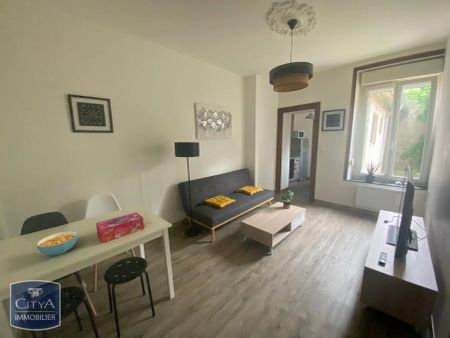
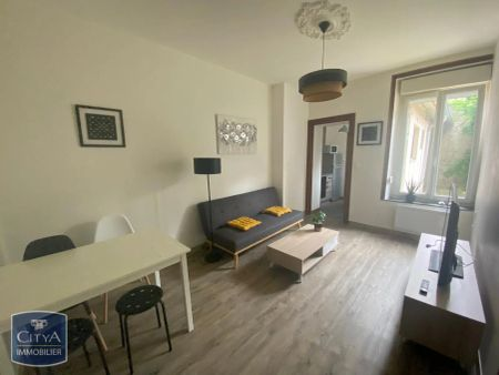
- tissue box [95,212,145,244]
- cereal bowl [36,230,78,256]
